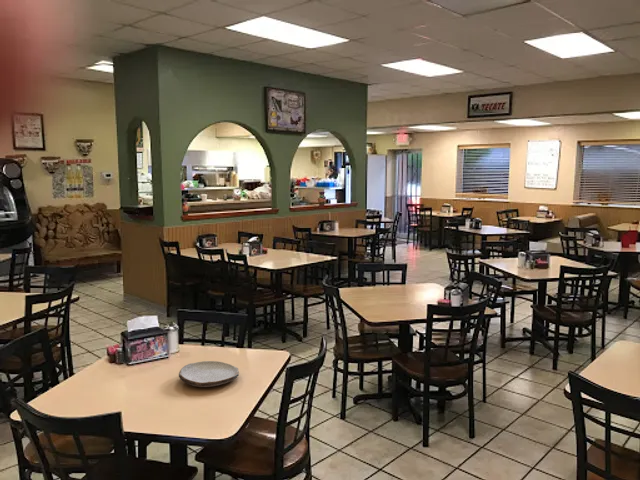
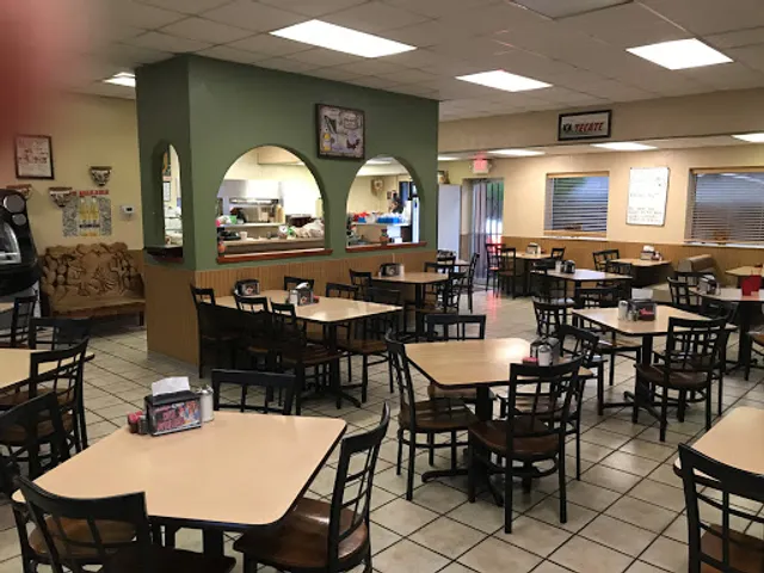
- plate [178,360,240,388]
